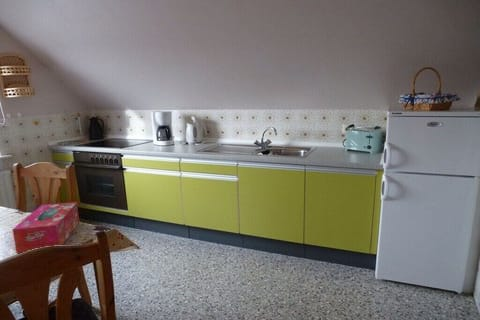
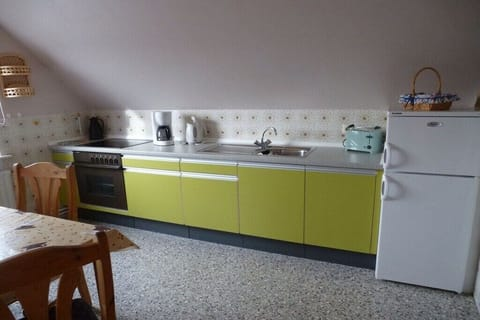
- tissue box [11,201,80,254]
